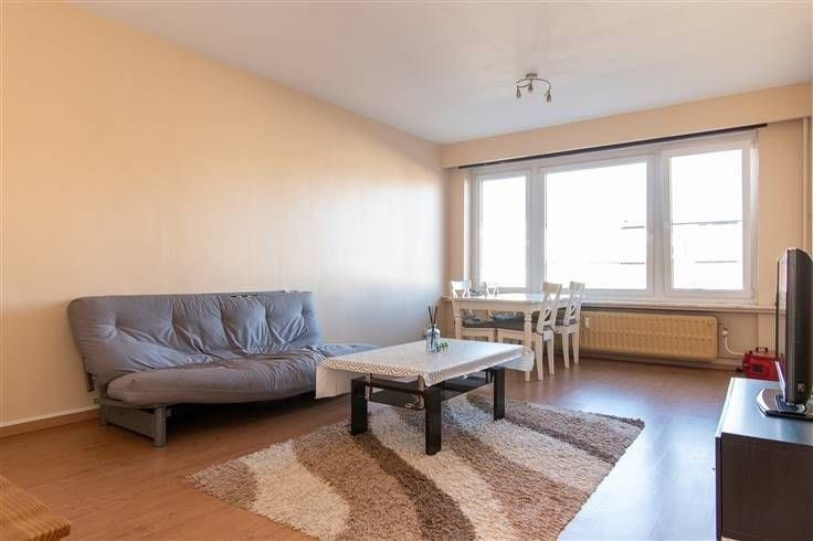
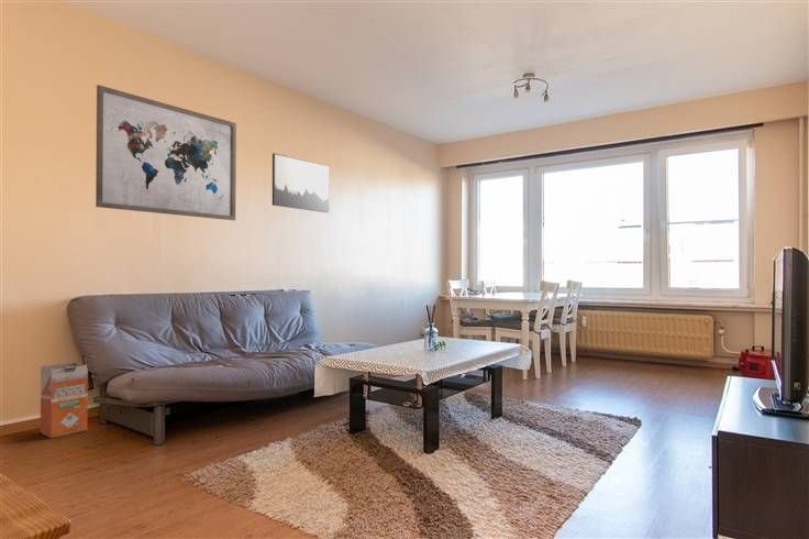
+ waste bin [40,361,89,439]
+ wall art [271,152,330,213]
+ wall art [95,84,237,221]
